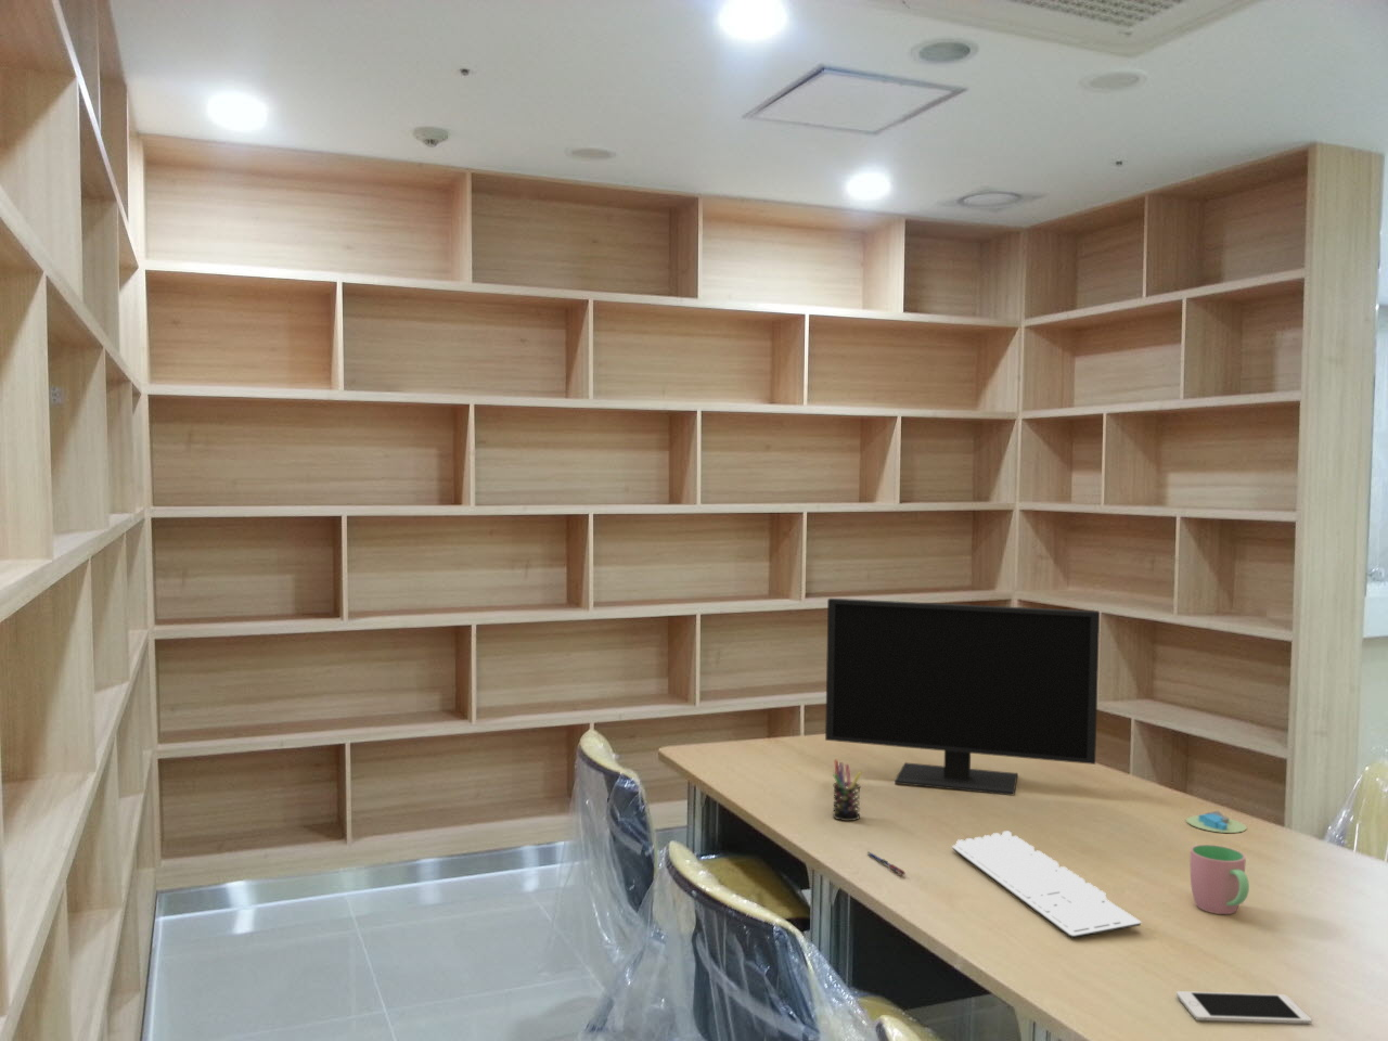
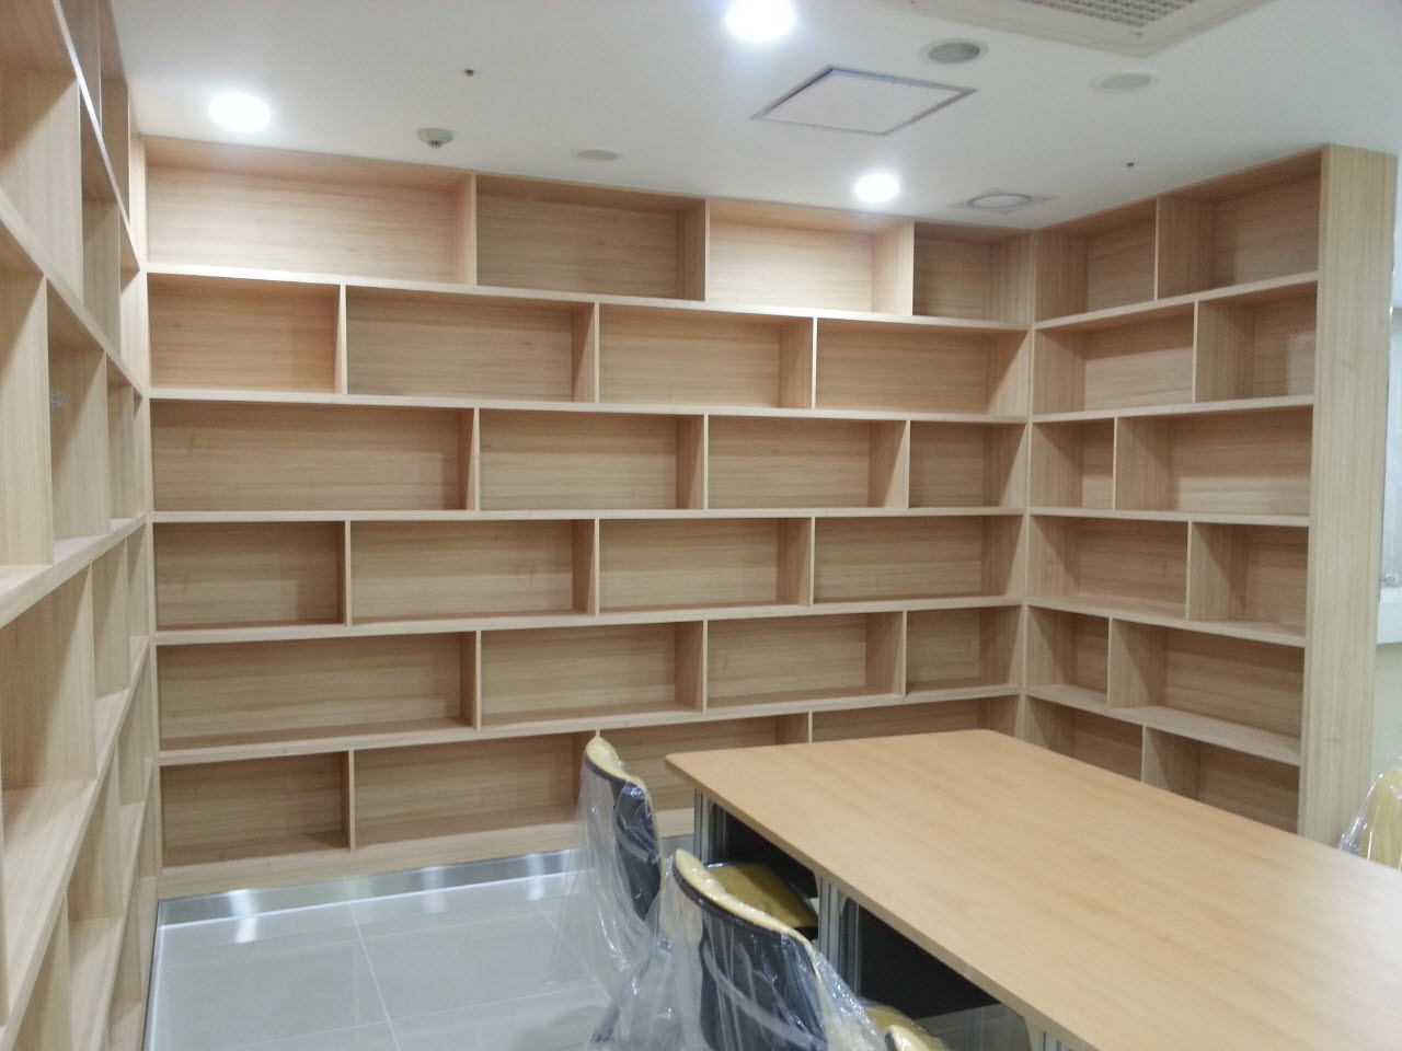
- pen holder [832,759,863,822]
- cell phone [1176,990,1313,1025]
- architectural model [1185,810,1247,834]
- monitor [824,597,1101,796]
- pen [866,851,906,876]
- cup [1189,844,1250,915]
- keyboard [951,830,1142,939]
